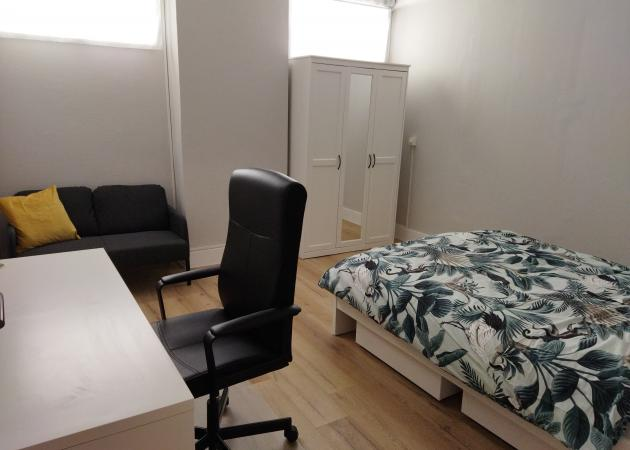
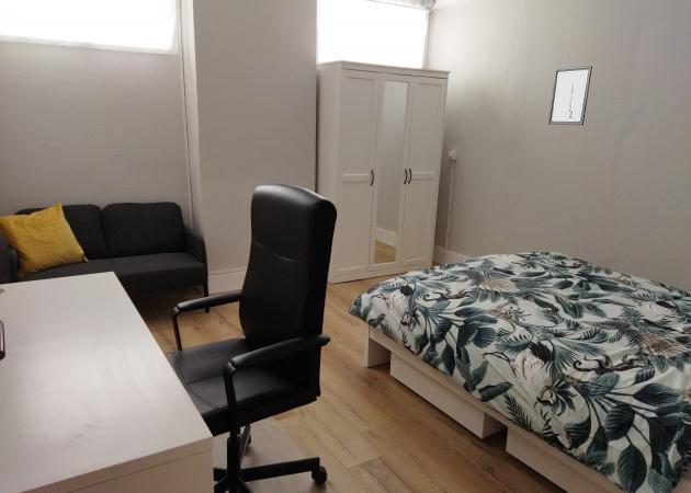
+ wall art [547,65,593,126]
